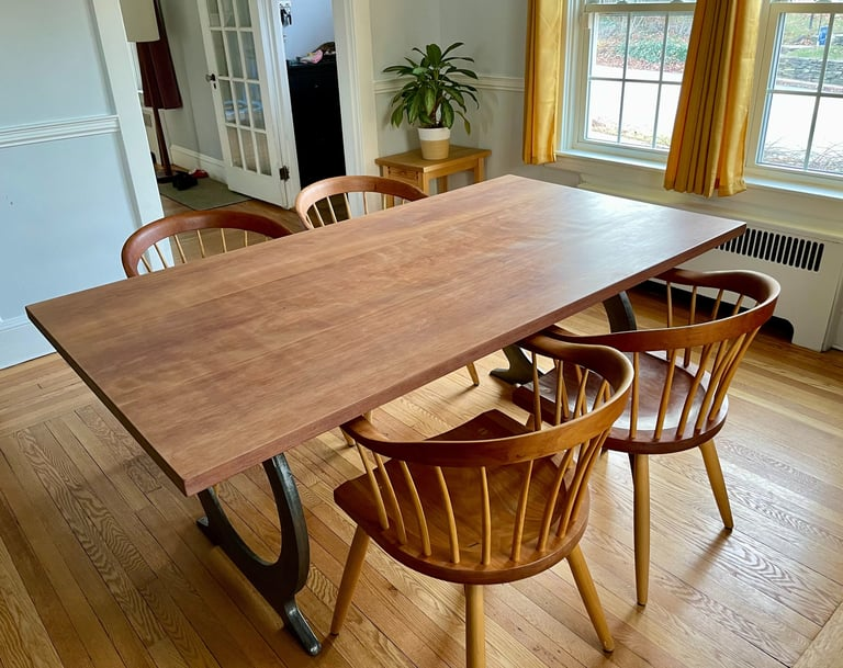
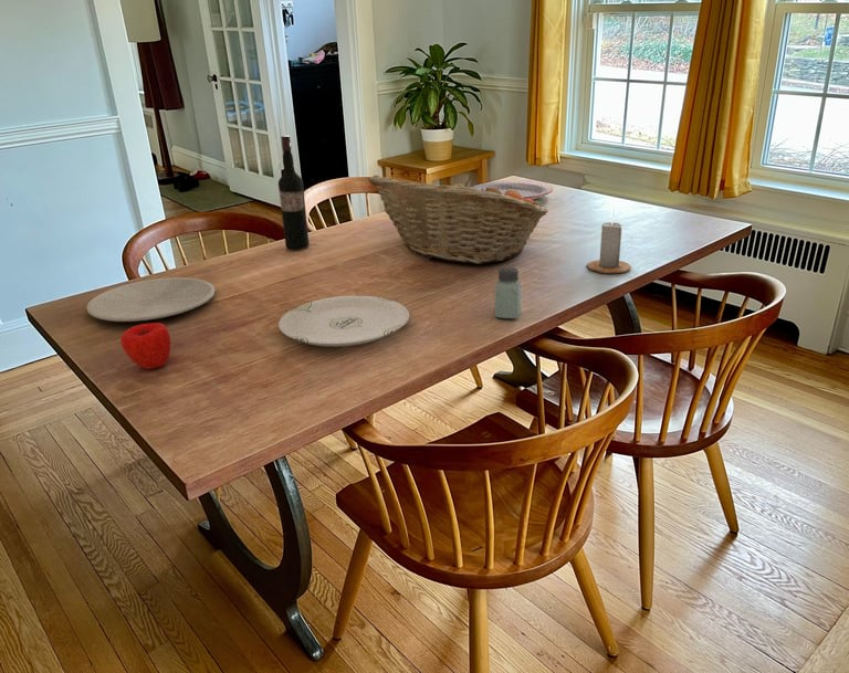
+ saltshaker [494,265,522,319]
+ plate [470,180,554,201]
+ wine bottle [277,135,311,251]
+ candle [586,206,632,274]
+ plate [86,276,216,323]
+ apple [119,322,171,370]
+ plate [277,295,410,348]
+ fruit basket [367,175,549,265]
